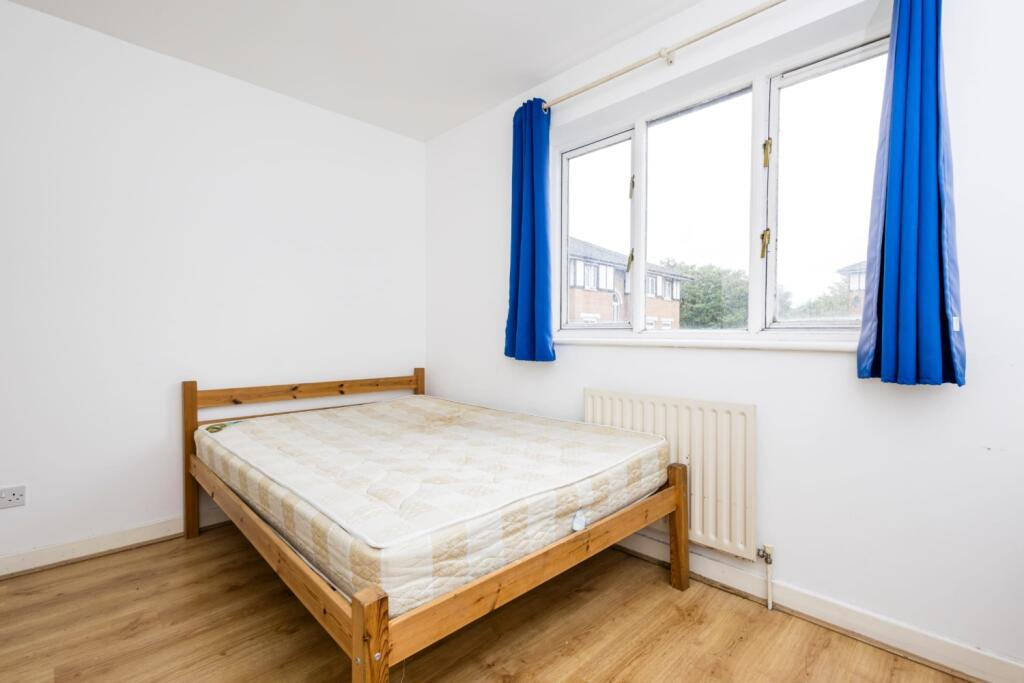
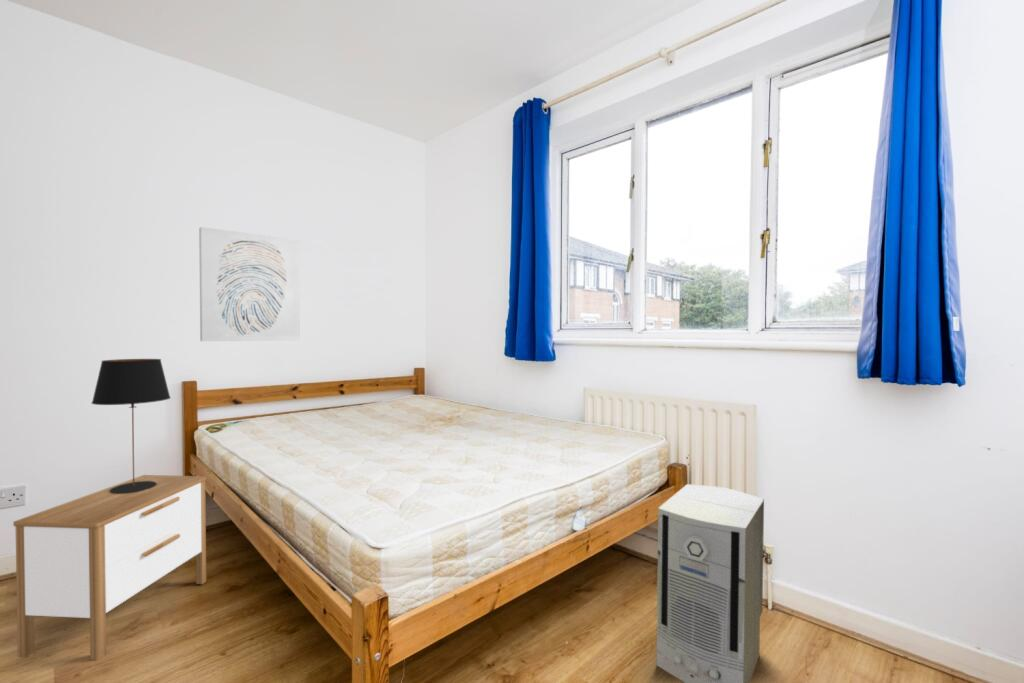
+ wall art [198,226,301,342]
+ nightstand [12,474,207,661]
+ air purifier [656,483,765,683]
+ table lamp [91,358,172,493]
